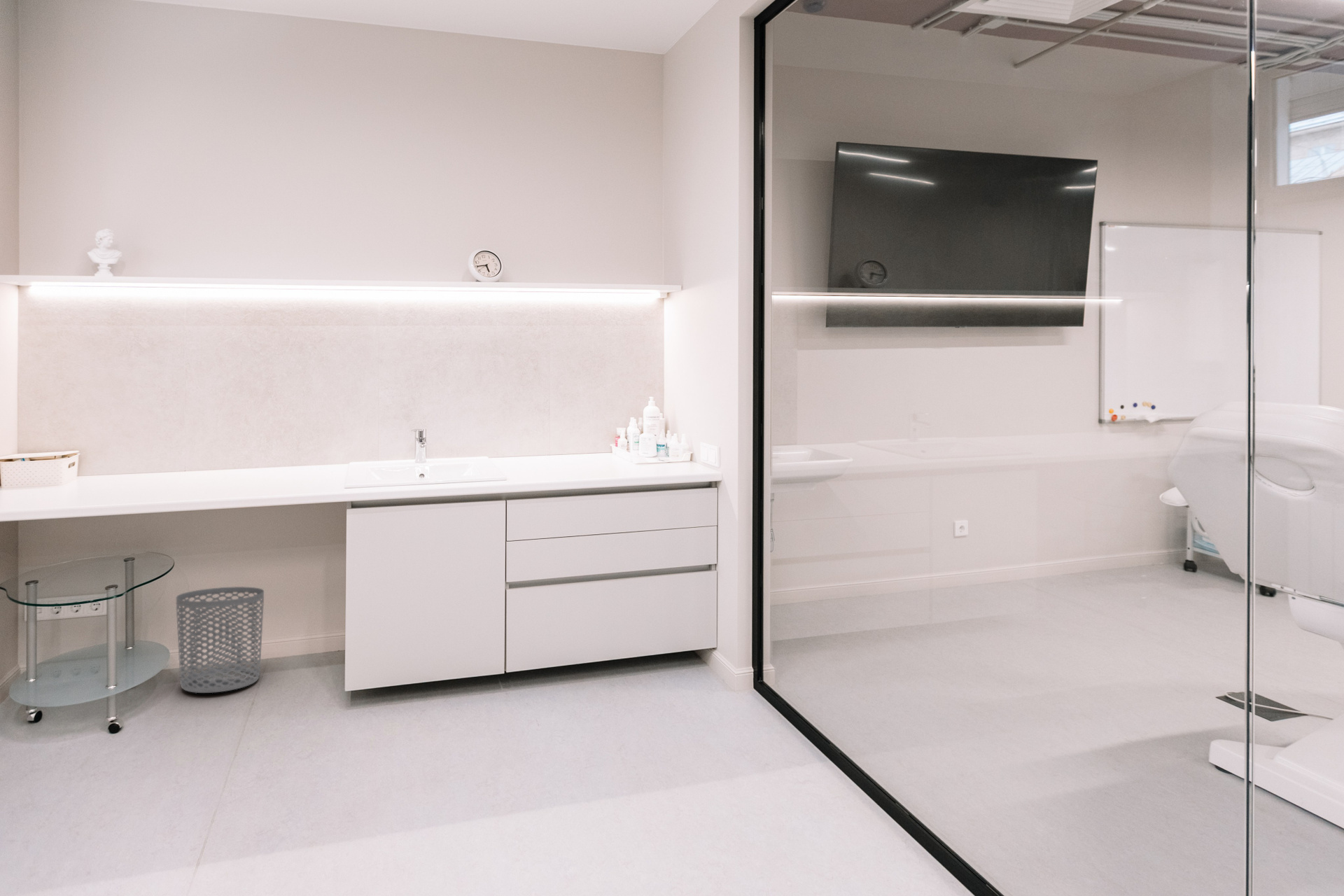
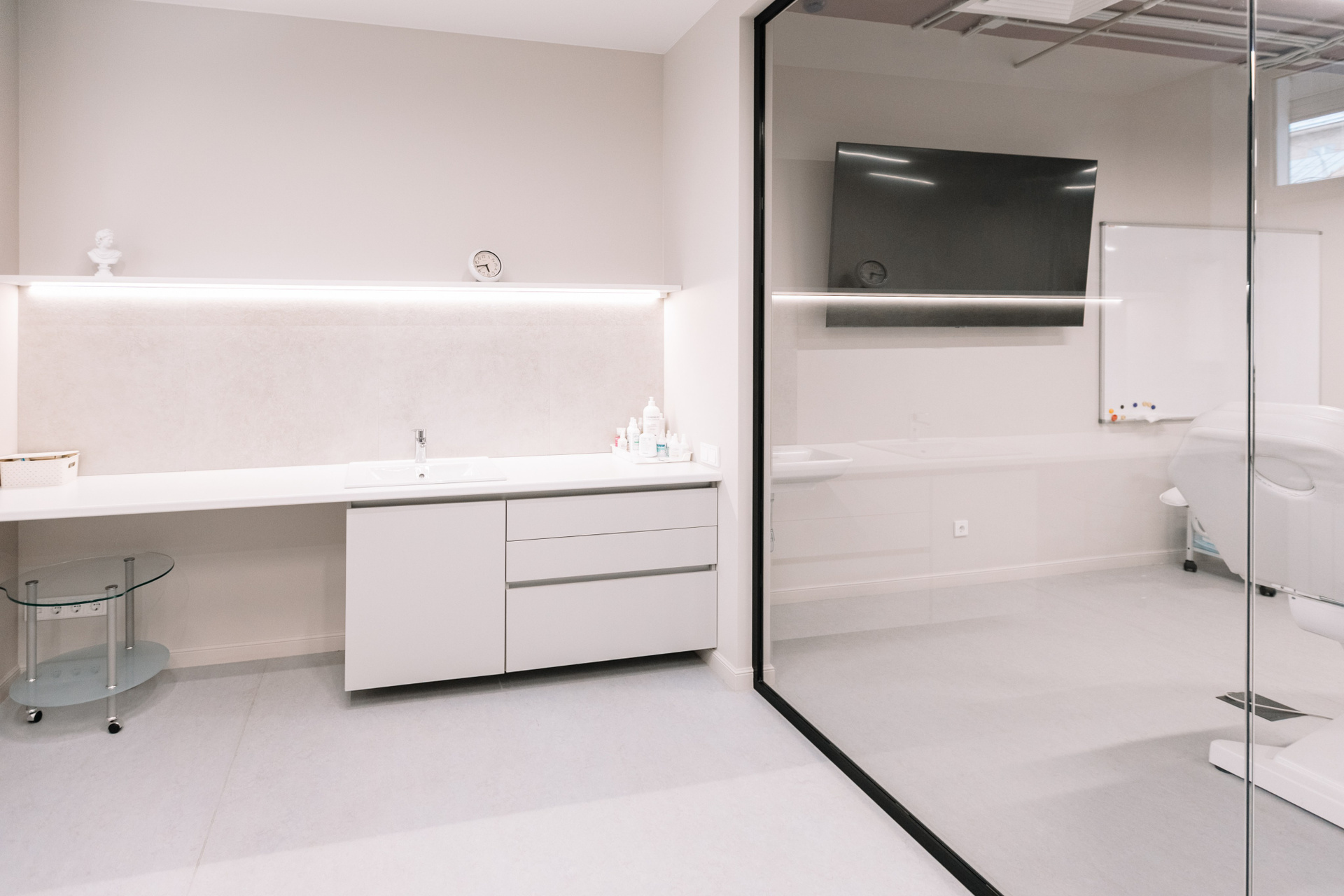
- waste bin [176,586,265,694]
